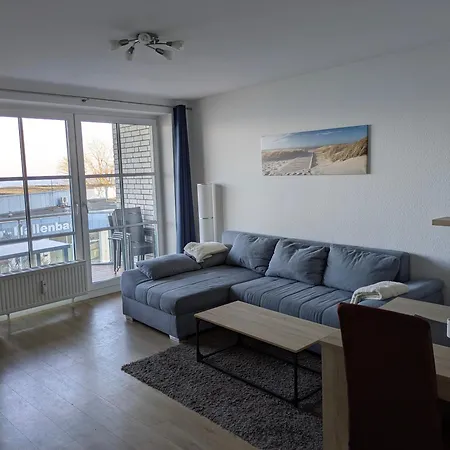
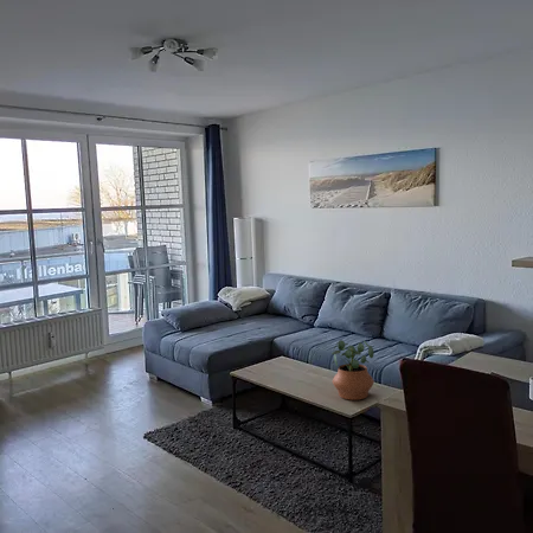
+ potted plant [330,339,375,402]
